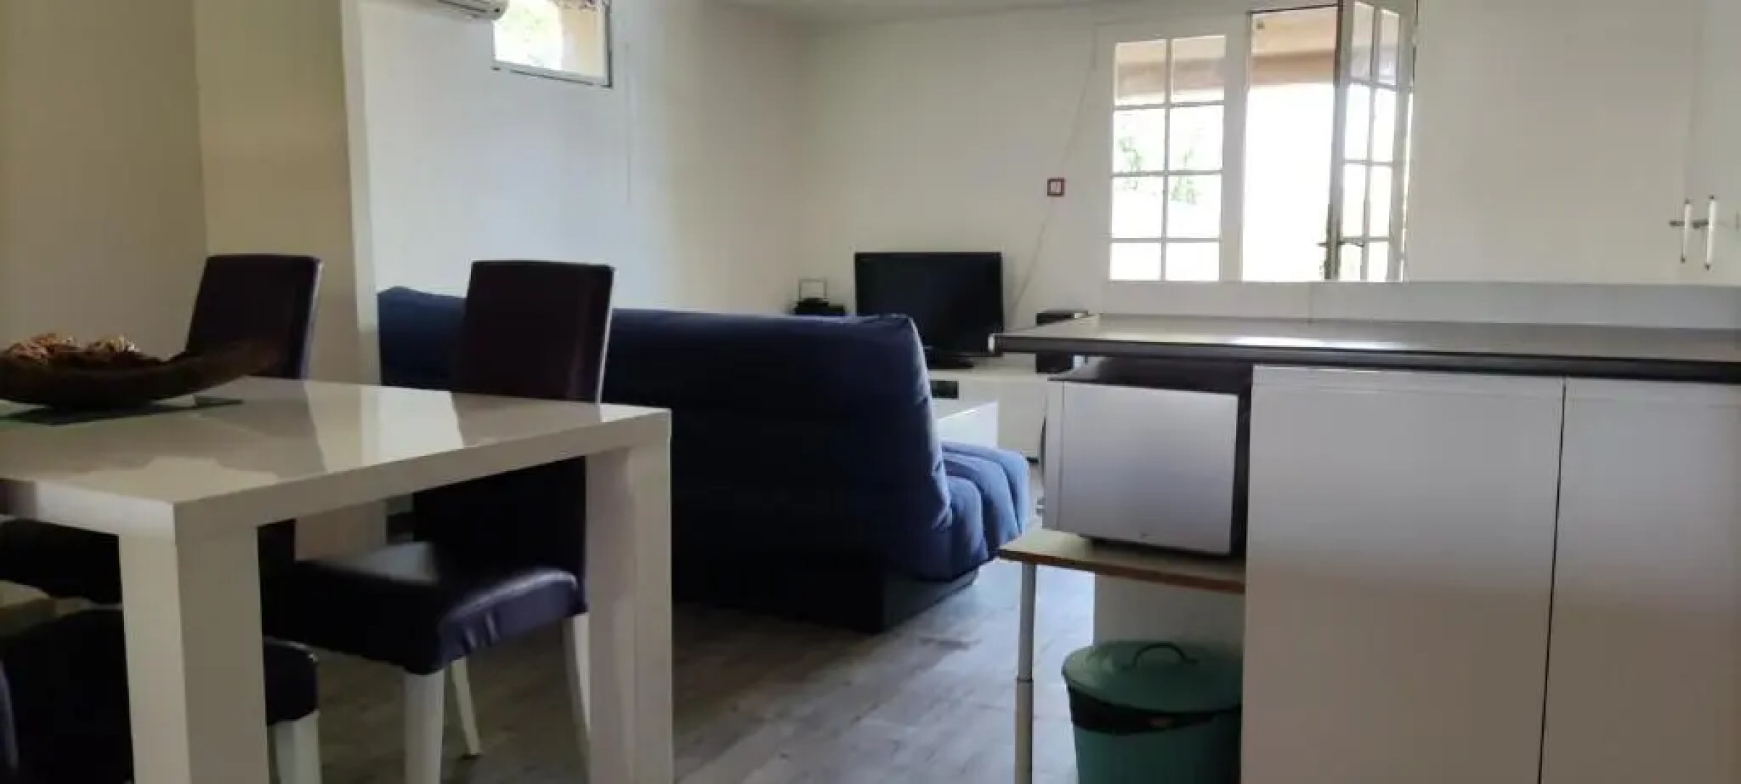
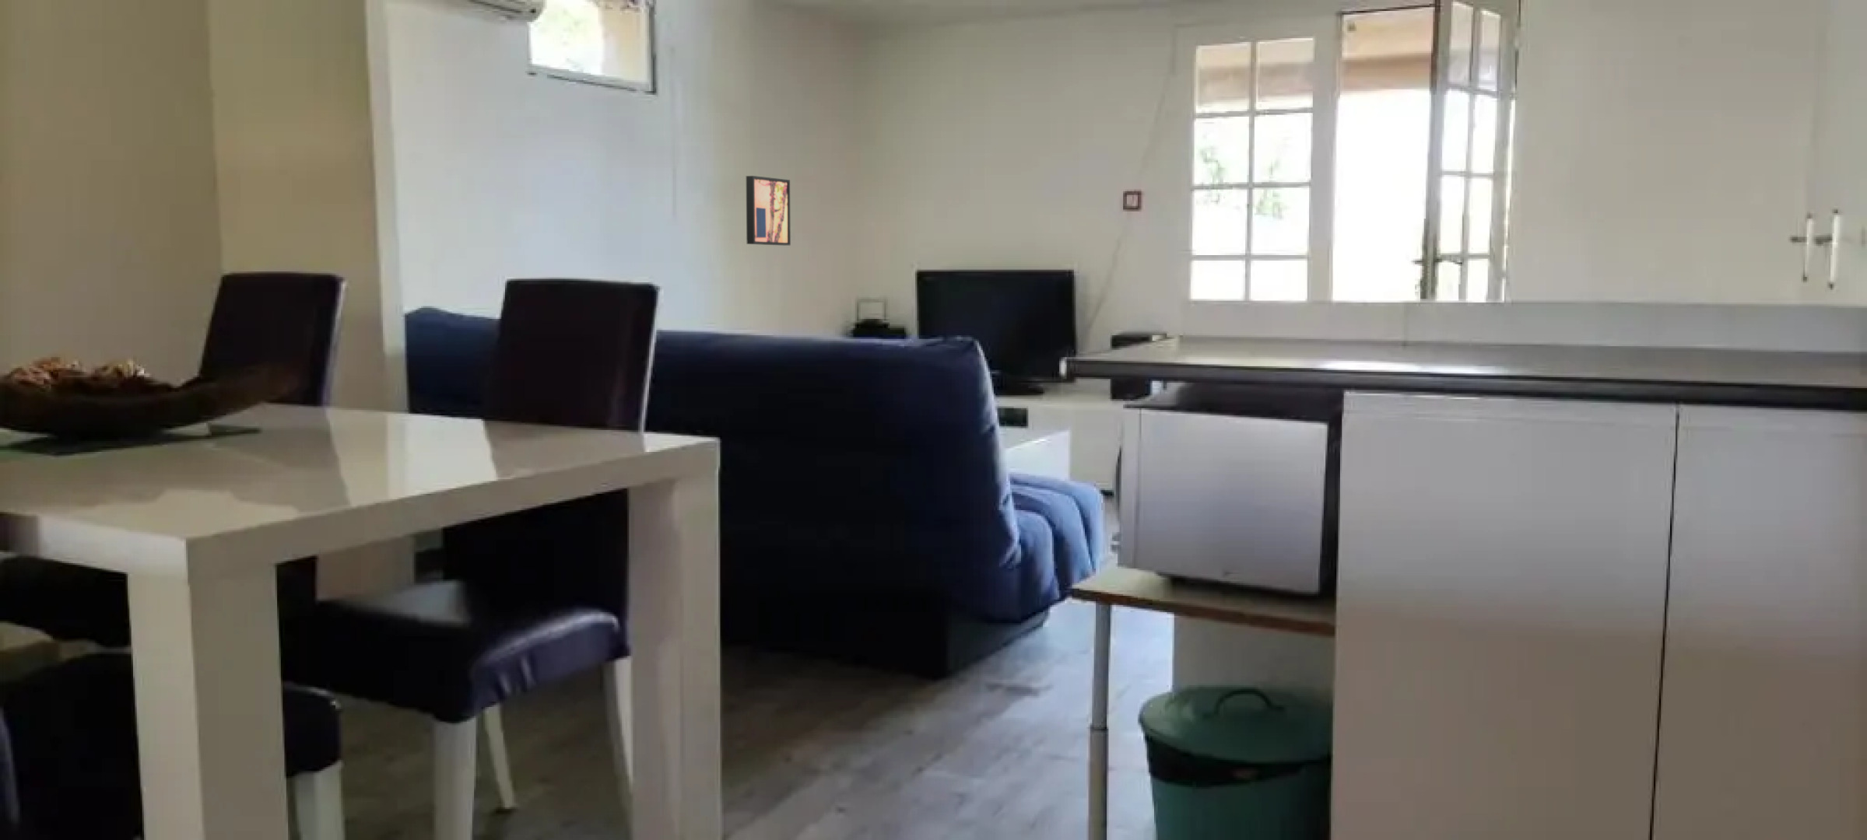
+ wall art [745,175,792,246]
